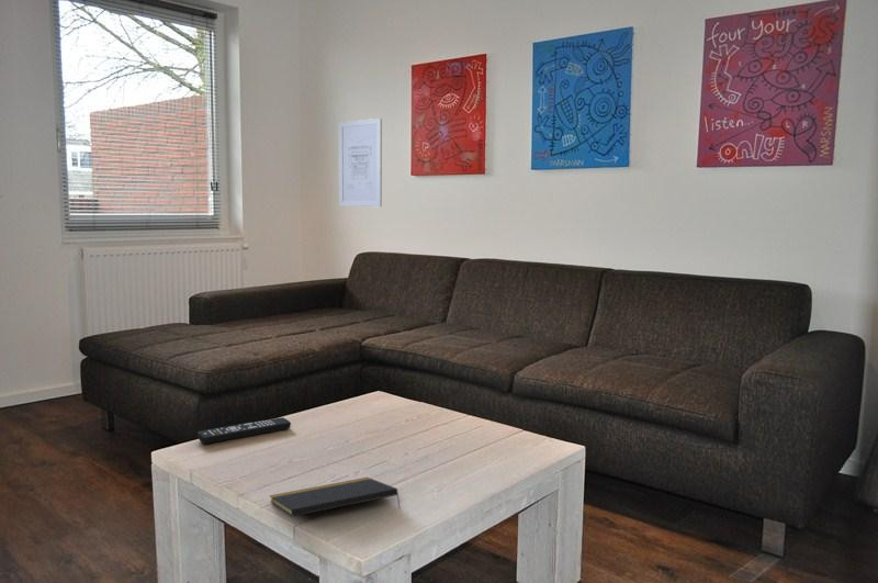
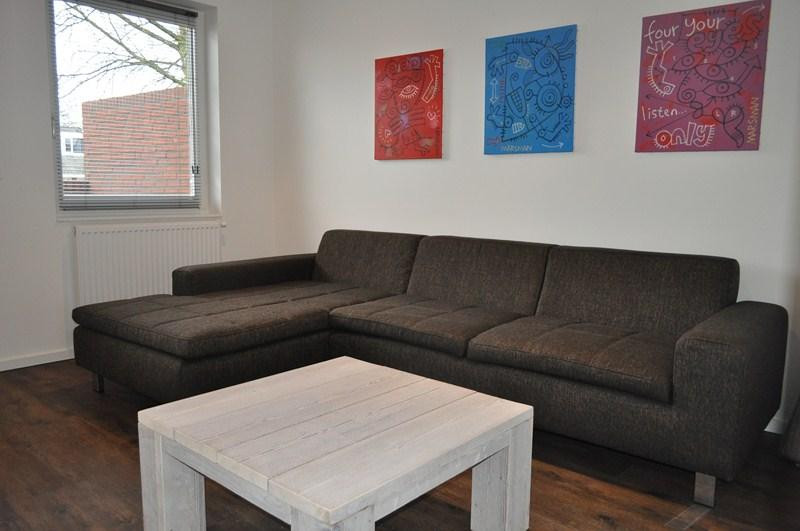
- remote control [196,416,292,445]
- wall art [338,117,383,208]
- notepad [269,477,402,518]
